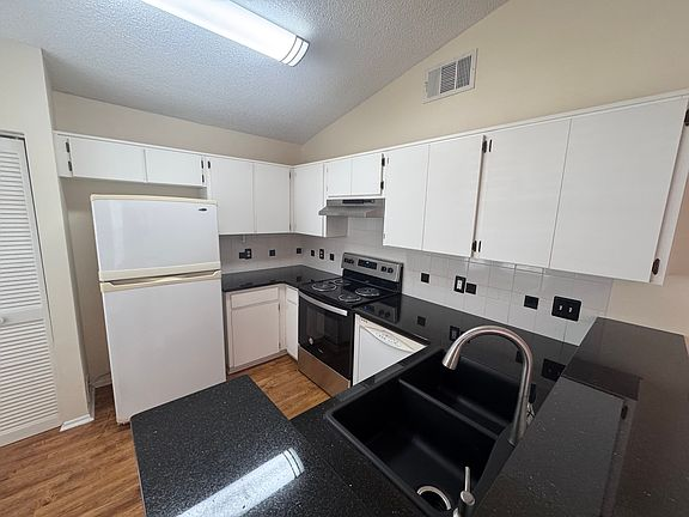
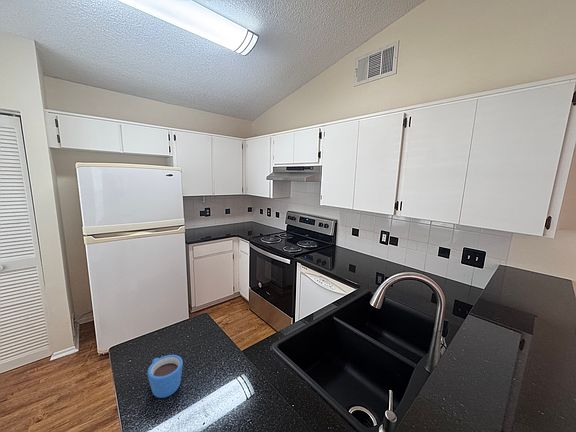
+ mug [147,354,184,399]
